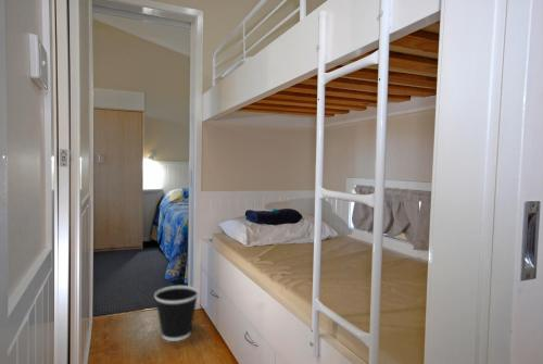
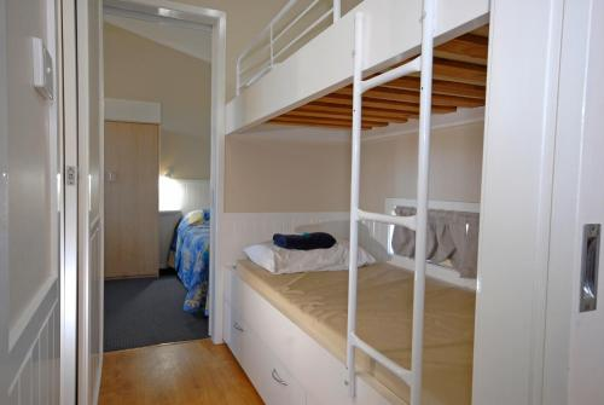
- wastebasket [153,285,200,342]
